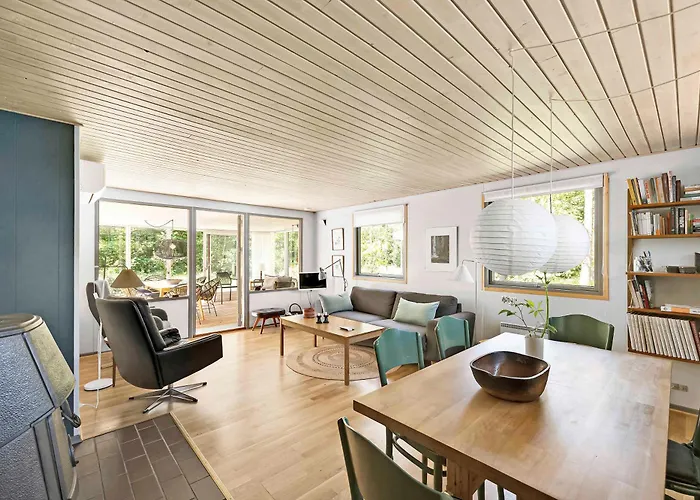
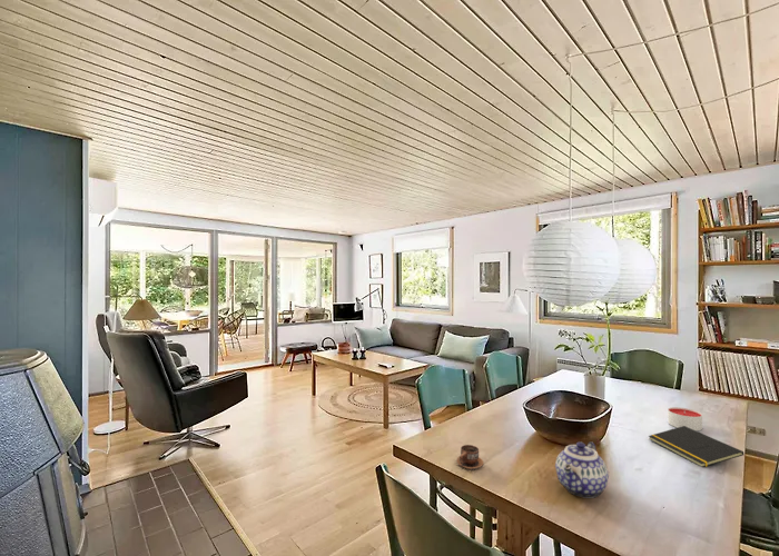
+ cup [455,444,484,471]
+ candle [667,406,703,431]
+ teapot [554,440,610,499]
+ notepad [648,426,745,468]
